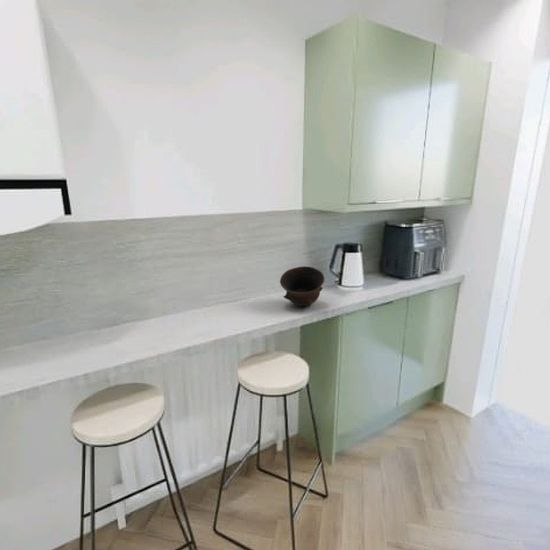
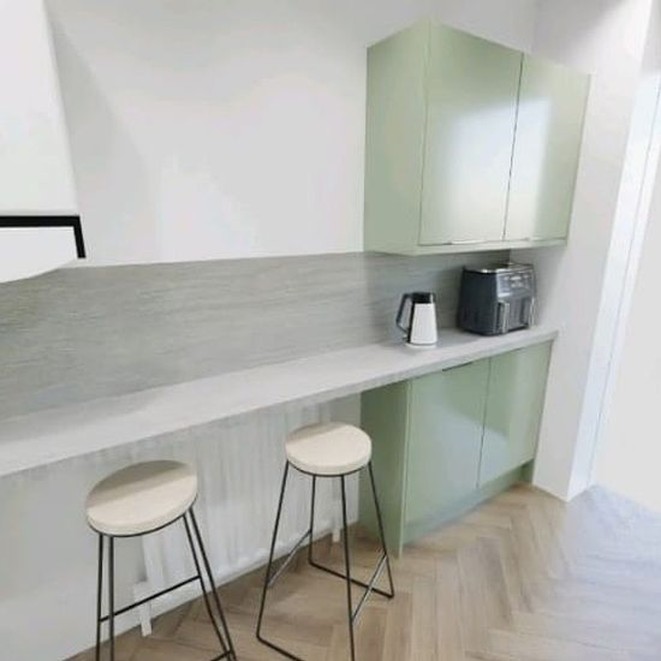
- bowl [279,265,325,307]
